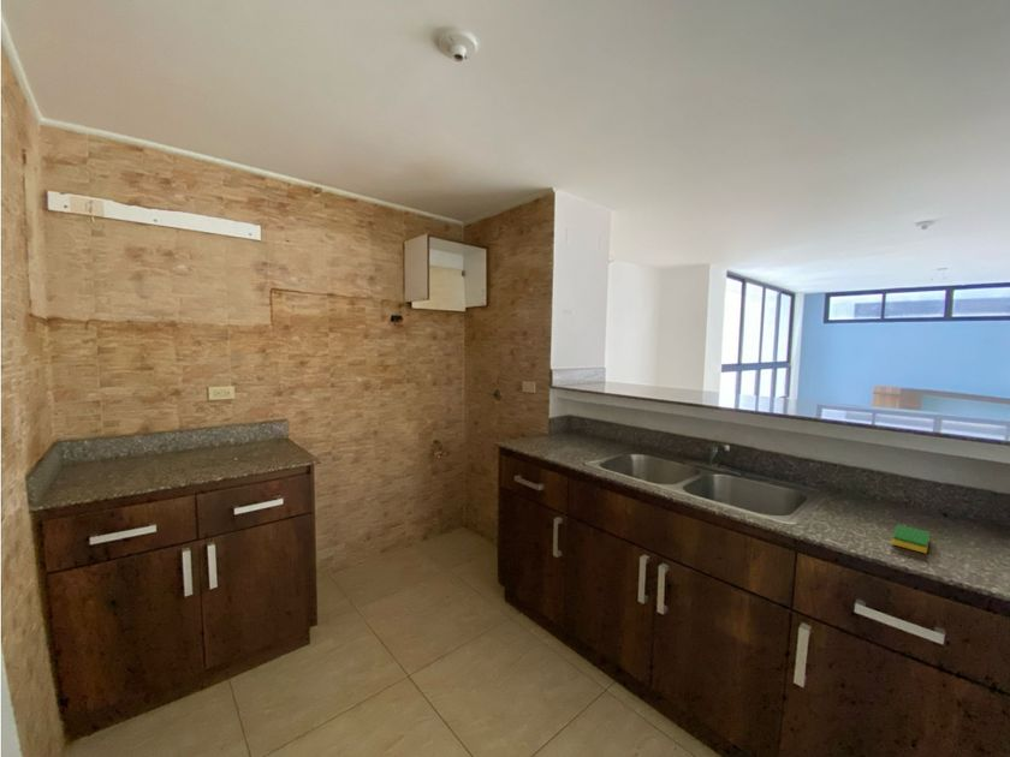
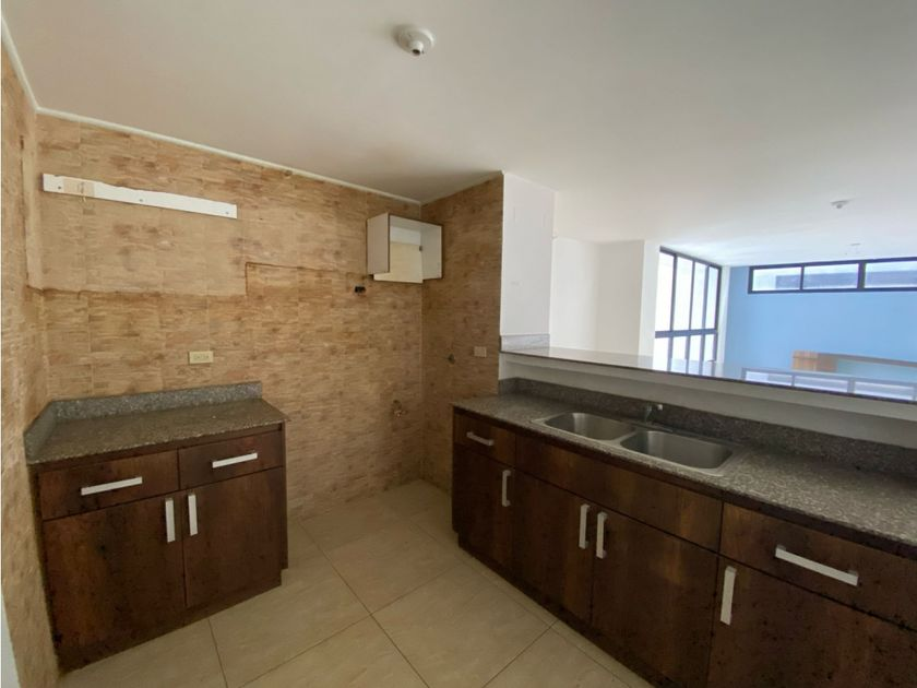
- dish sponge [891,523,931,554]
